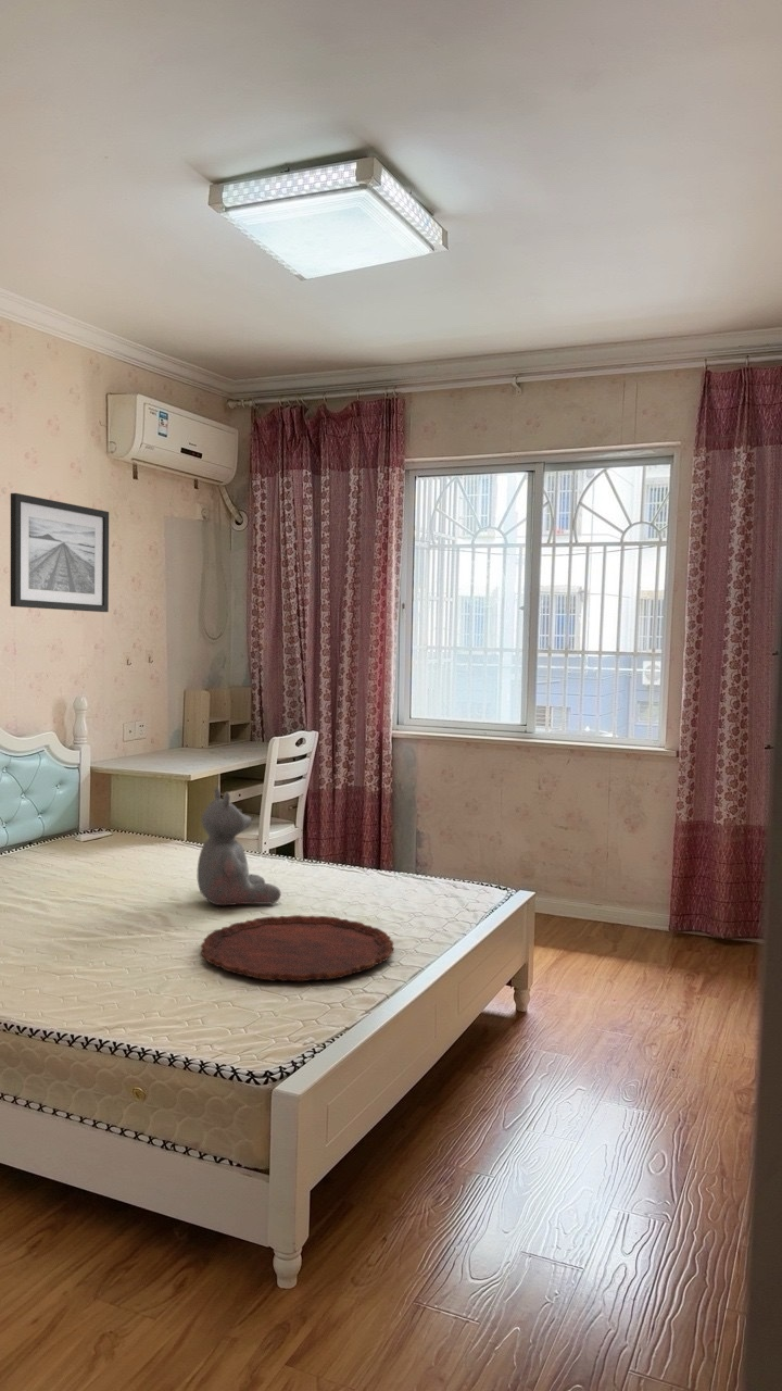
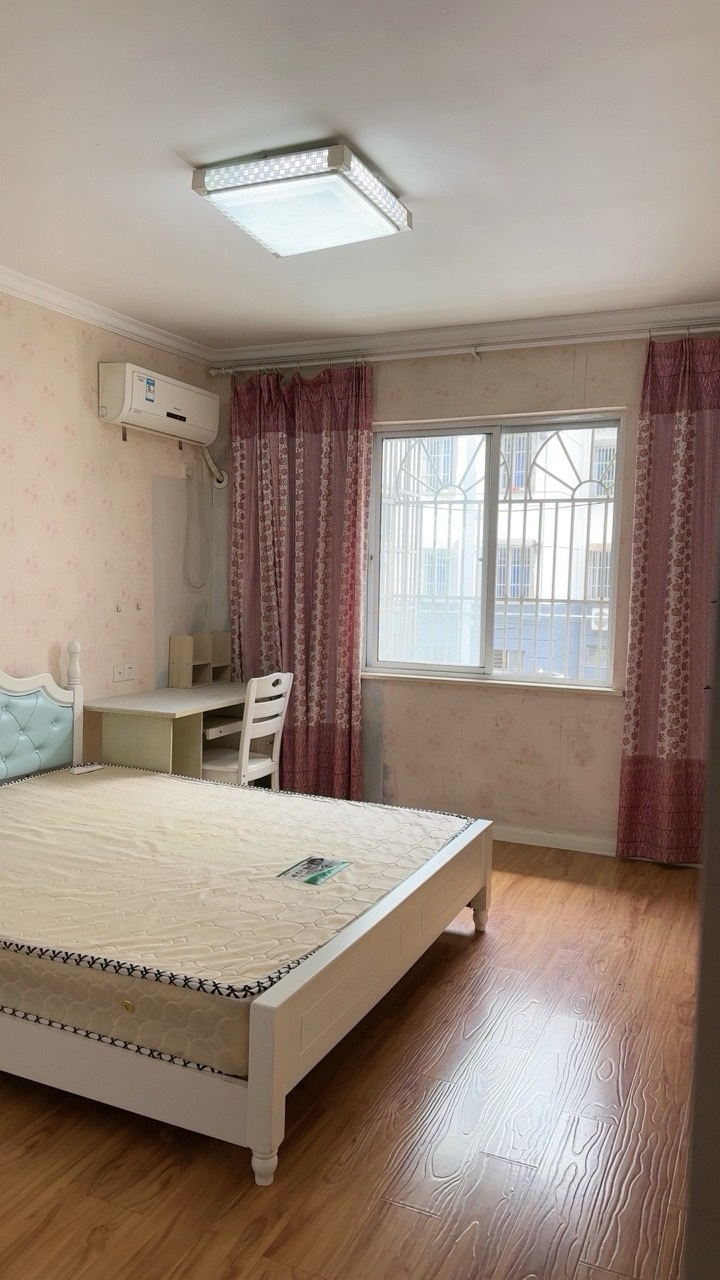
- teddy bear [197,786,282,906]
- wall art [10,492,110,613]
- tray [200,914,395,982]
